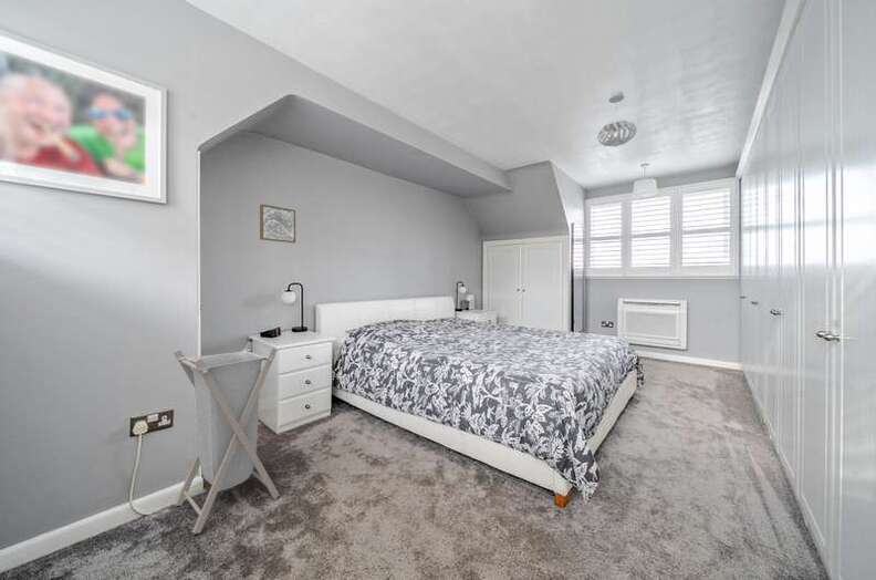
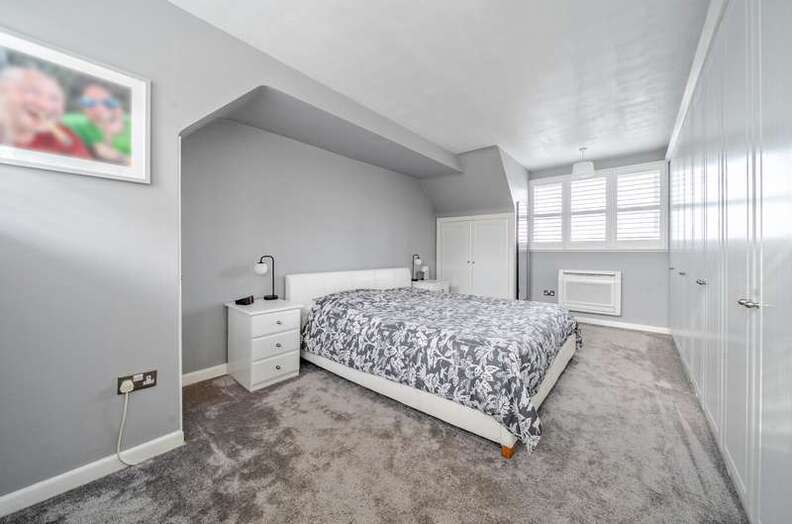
- laundry hamper [173,341,281,535]
- pendant light [596,91,638,147]
- wall art [259,203,296,245]
